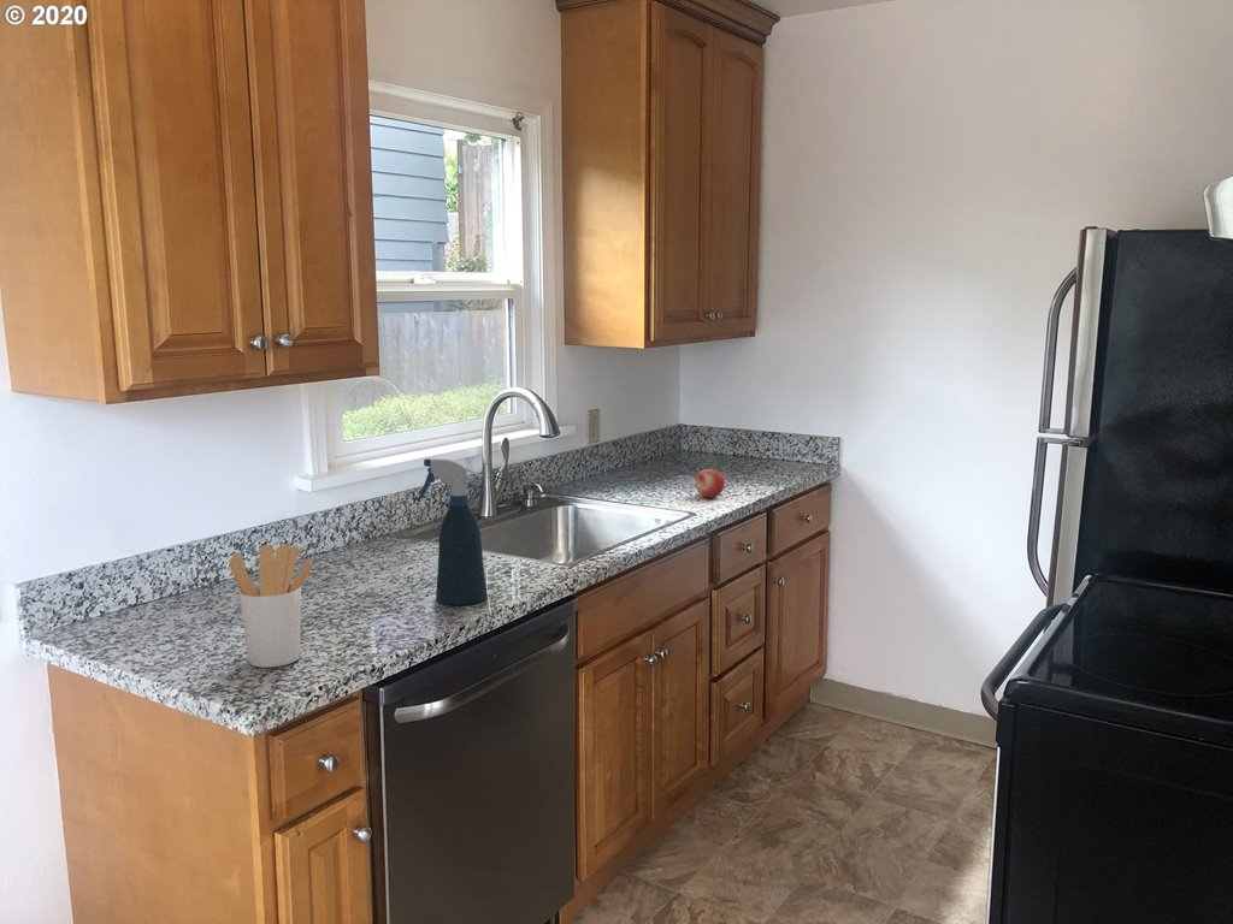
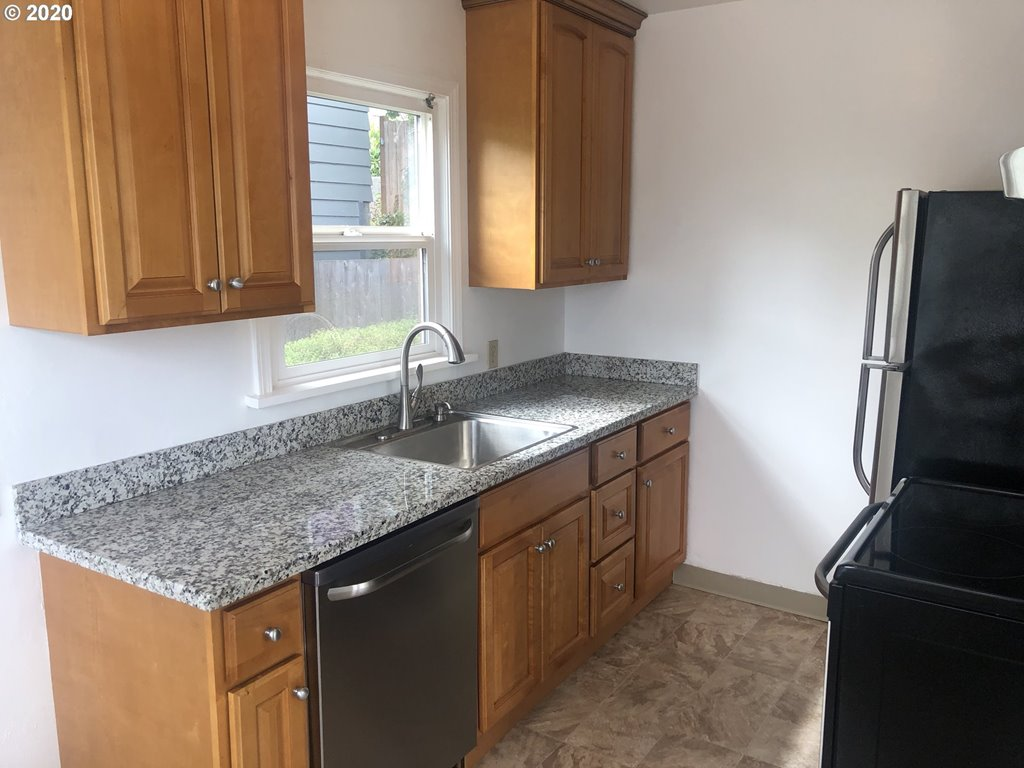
- spray bottle [417,457,489,606]
- utensil holder [228,544,313,669]
- fruit [695,468,726,499]
